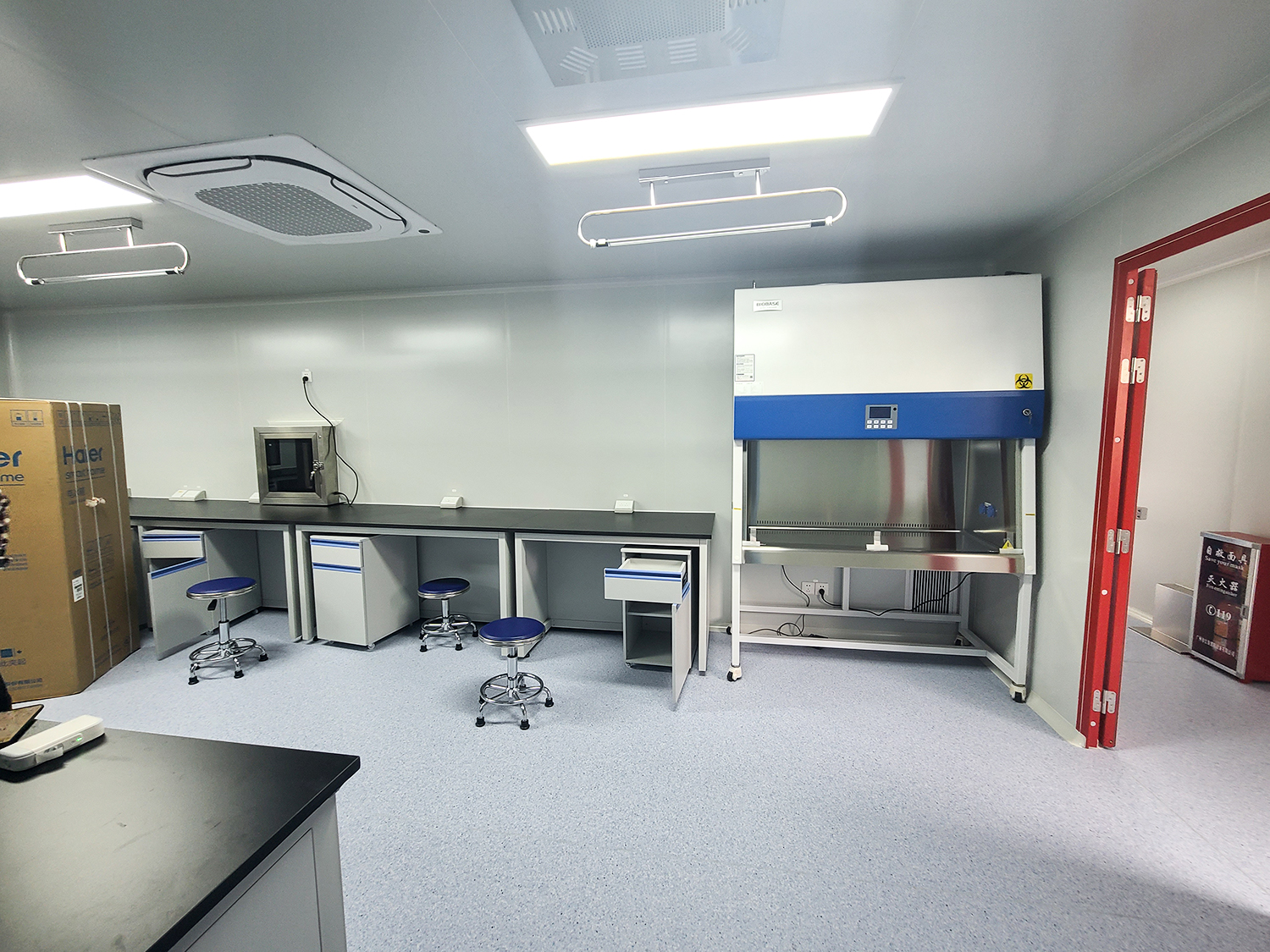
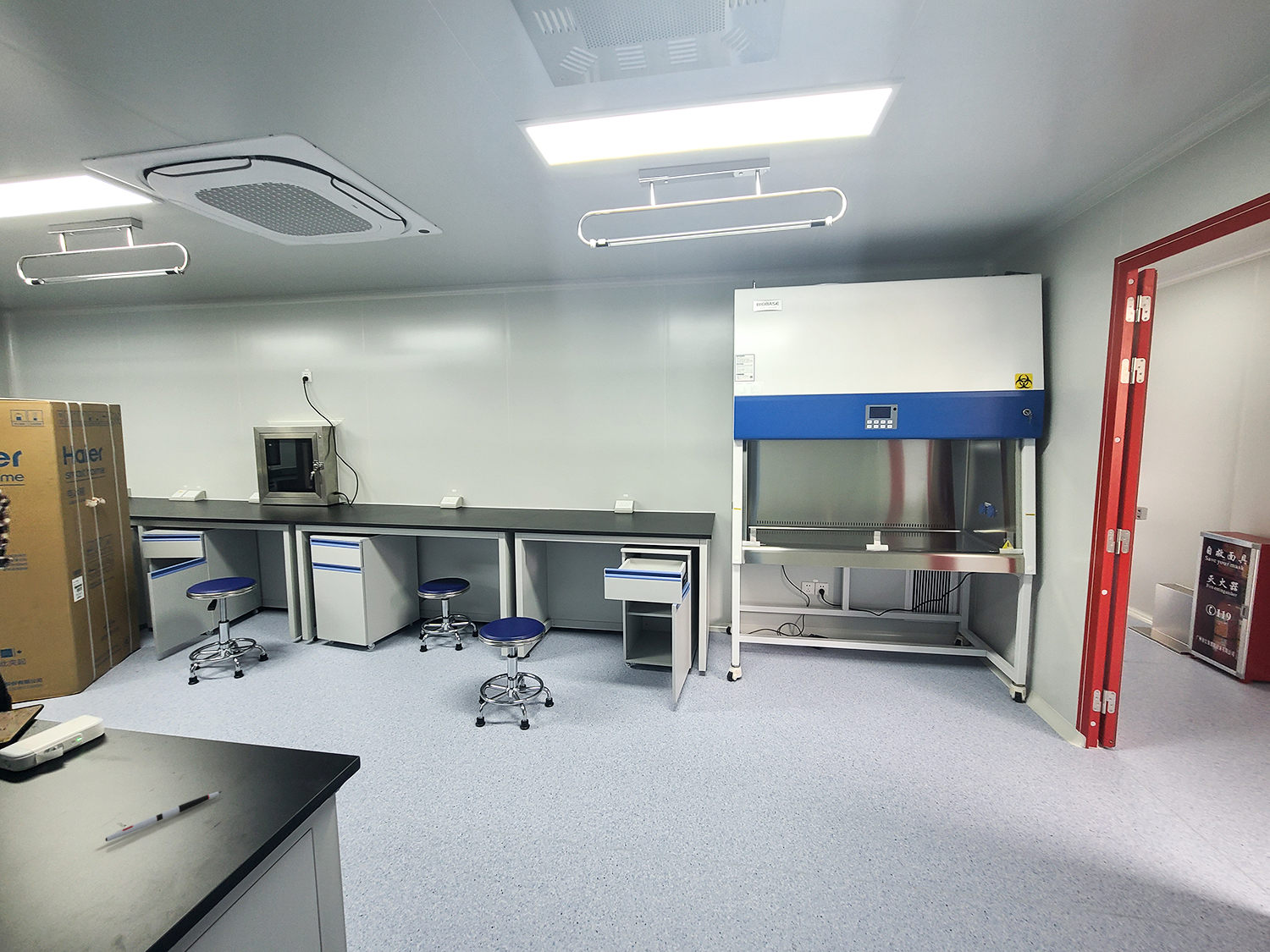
+ pen [105,790,223,842]
